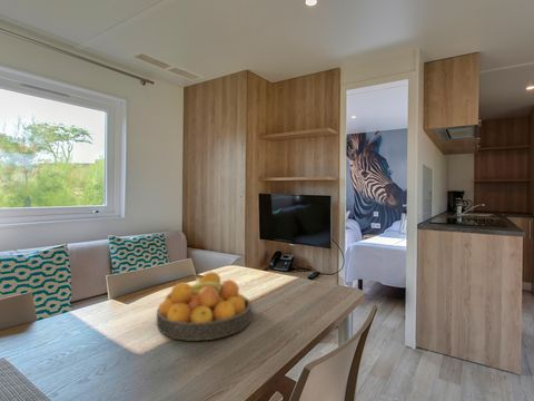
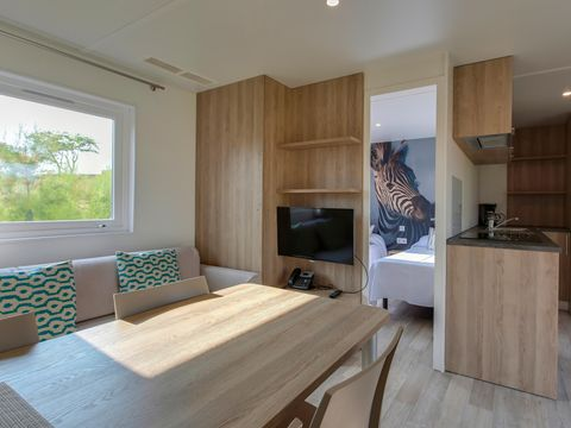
- fruit bowl [156,271,253,342]
